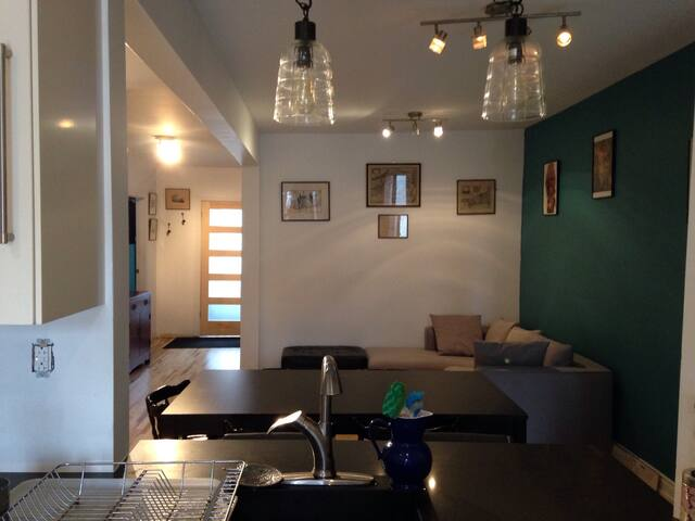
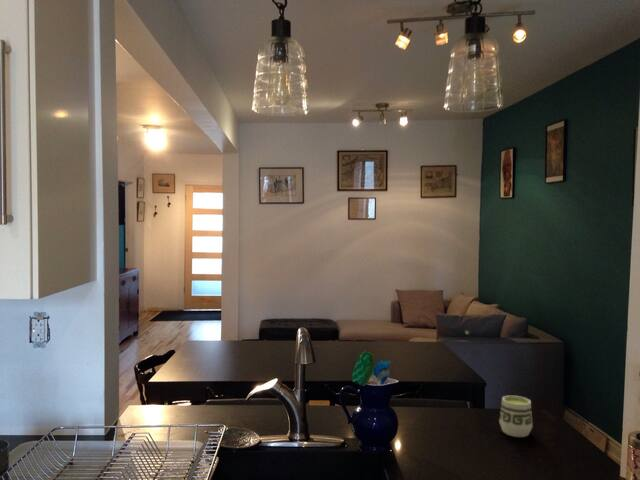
+ cup [498,395,534,438]
